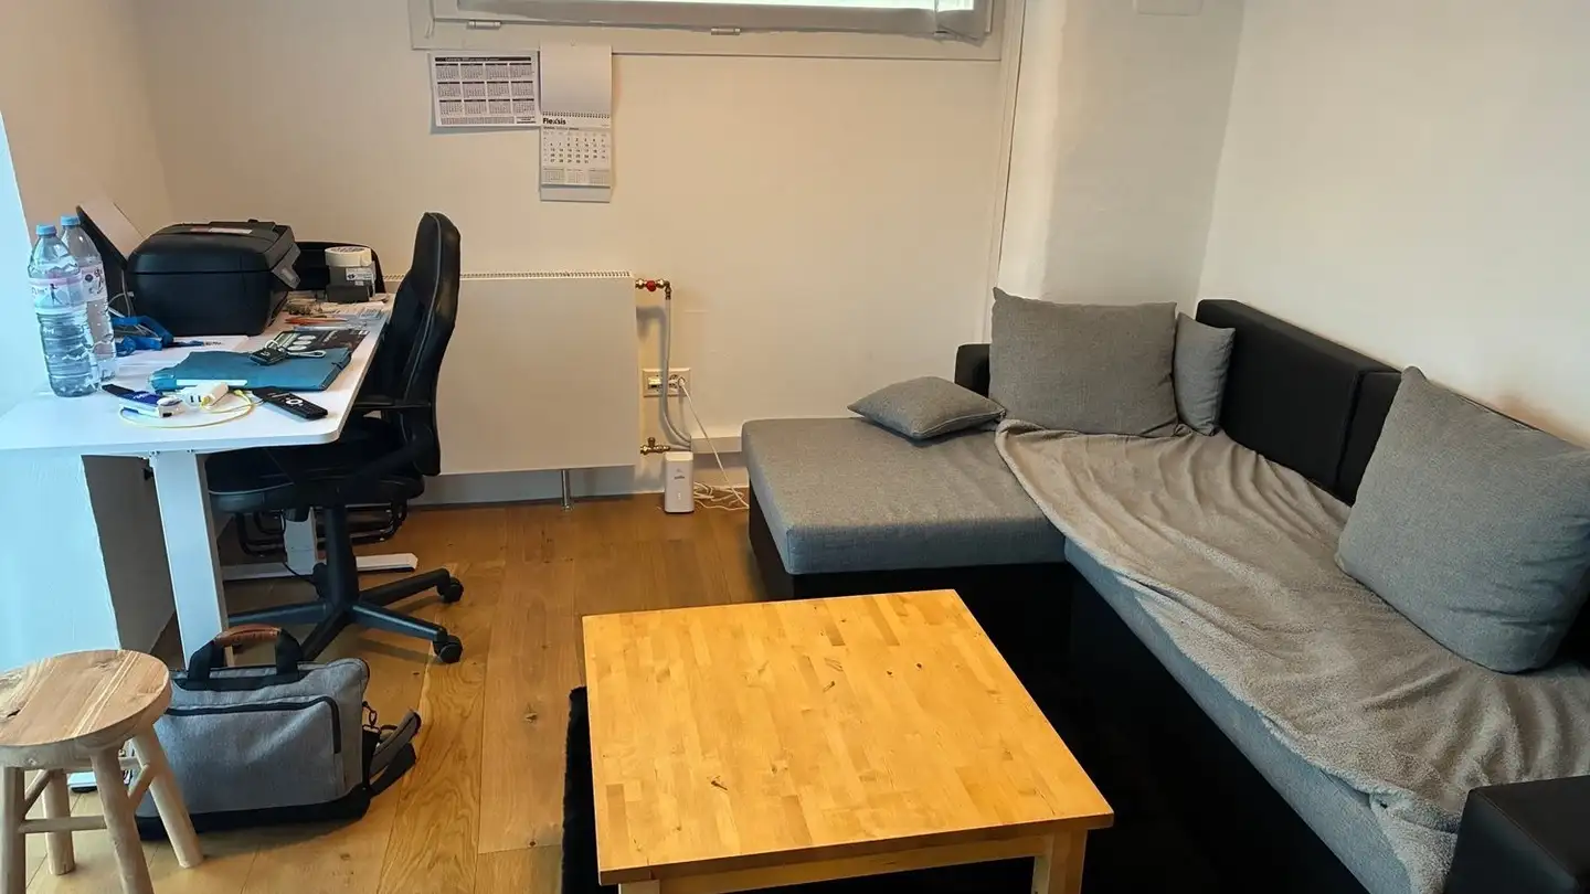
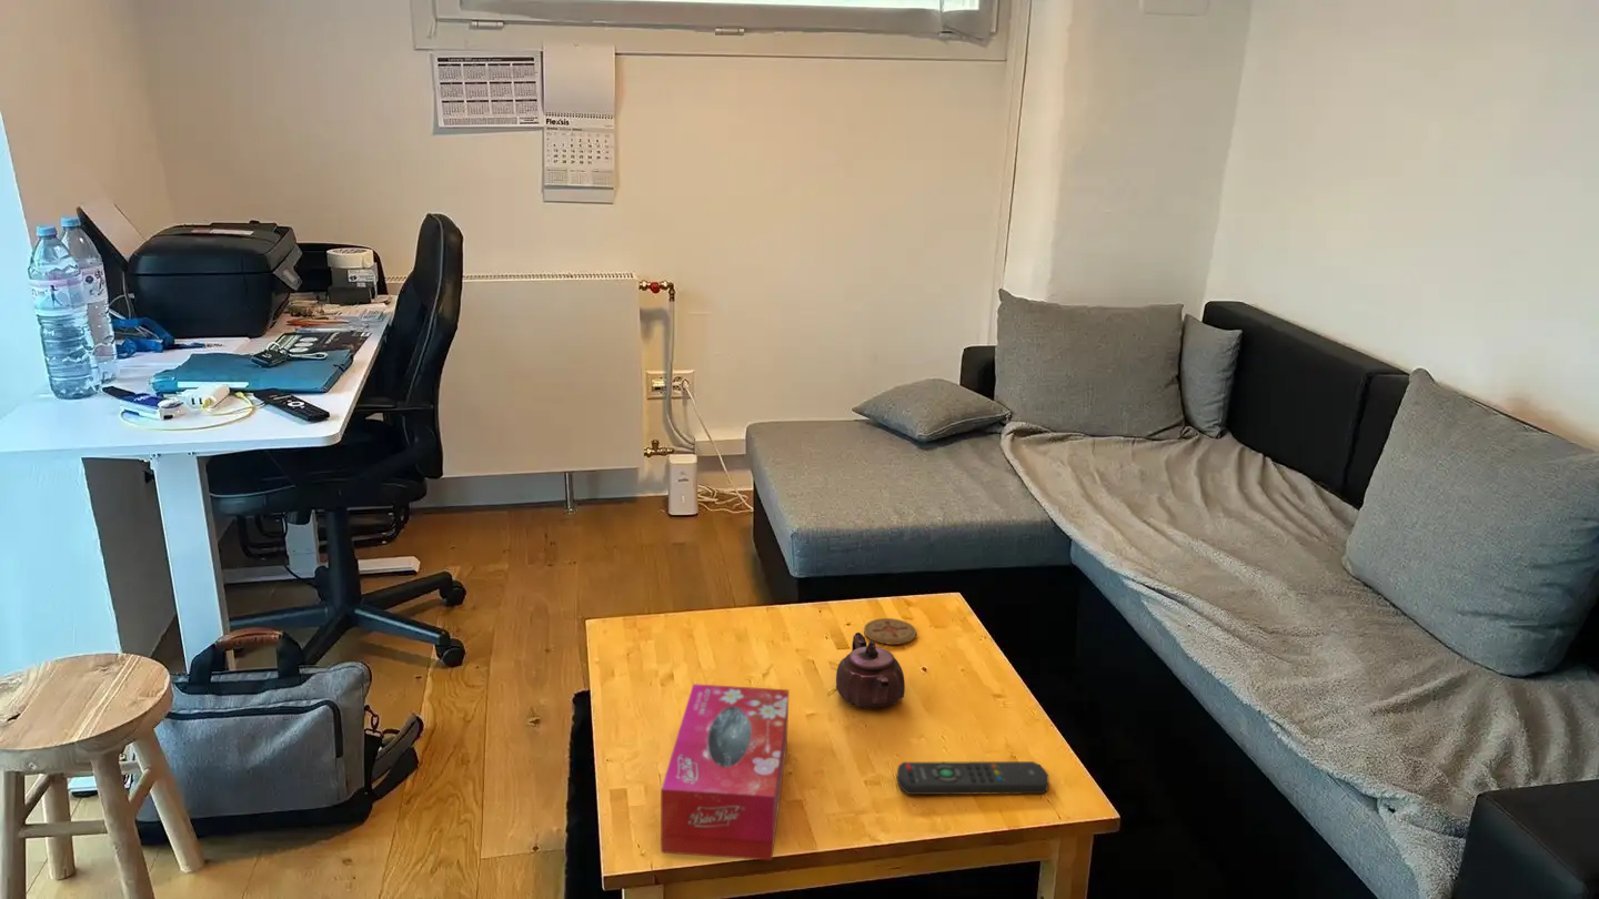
+ tissue box [660,683,791,861]
+ remote control [896,760,1049,796]
+ coaster [863,617,917,646]
+ teapot [835,632,906,709]
